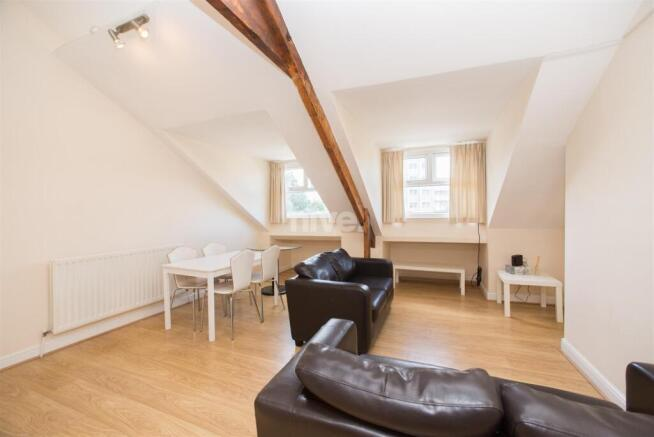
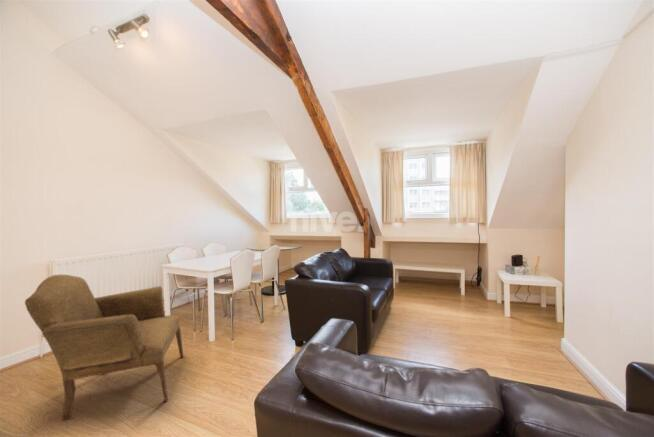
+ armchair [24,274,184,421]
